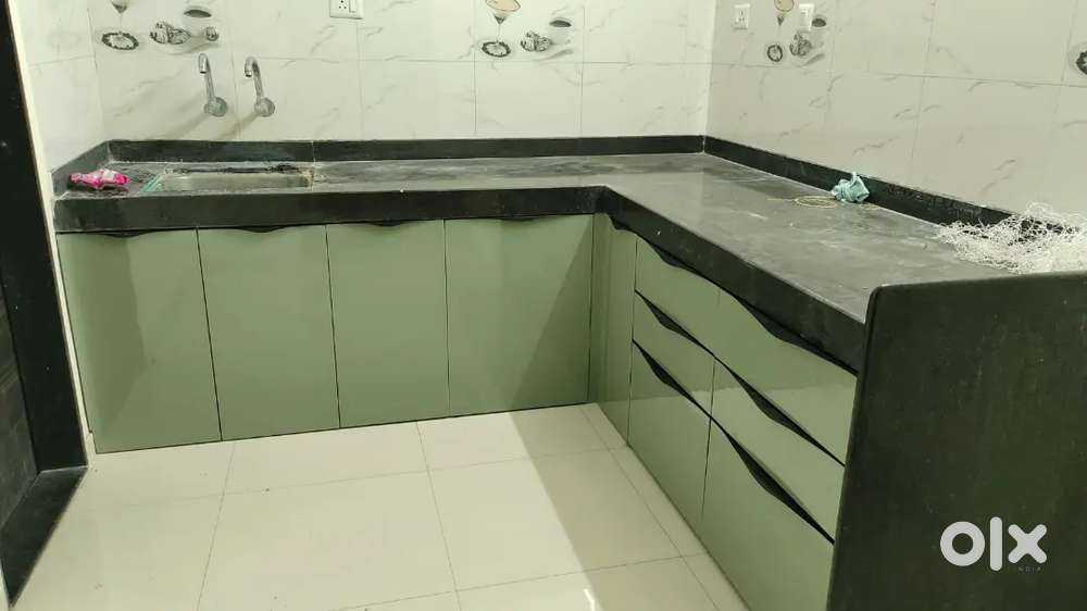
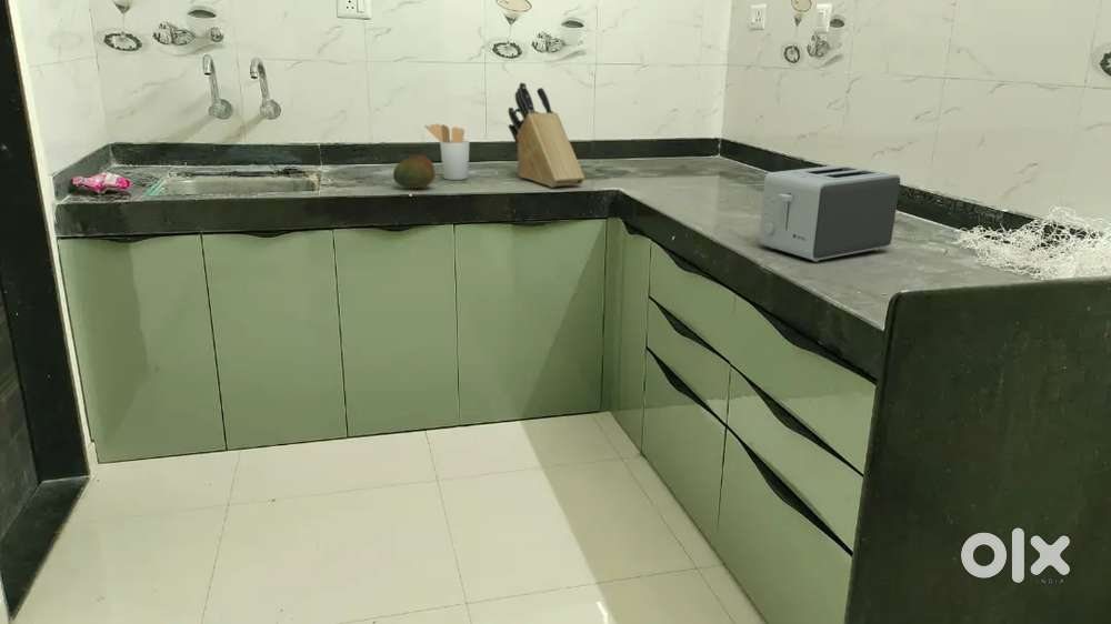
+ fruit [392,154,437,190]
+ knife block [507,81,585,189]
+ utensil holder [424,122,471,181]
+ toaster [758,164,901,263]
